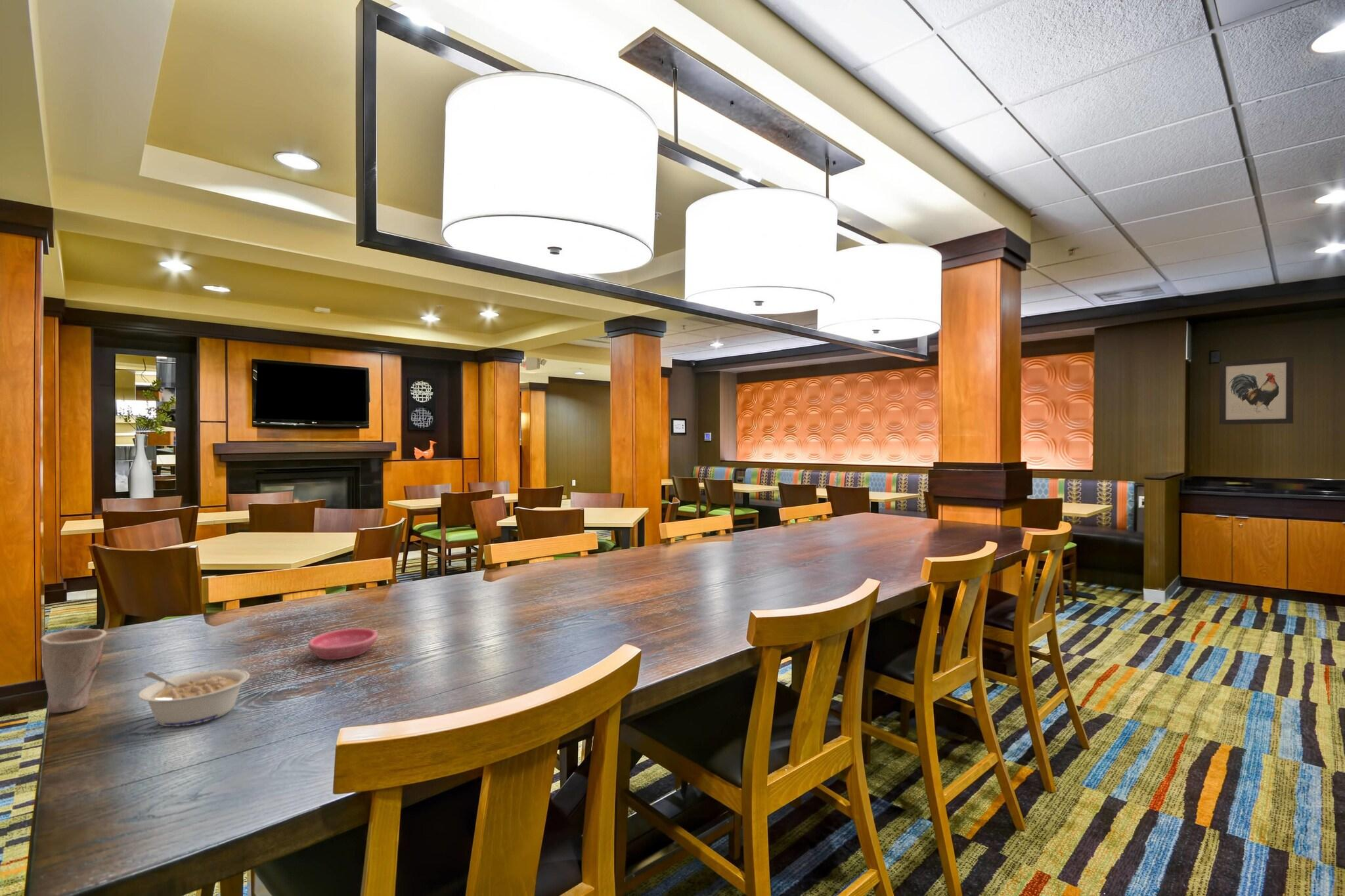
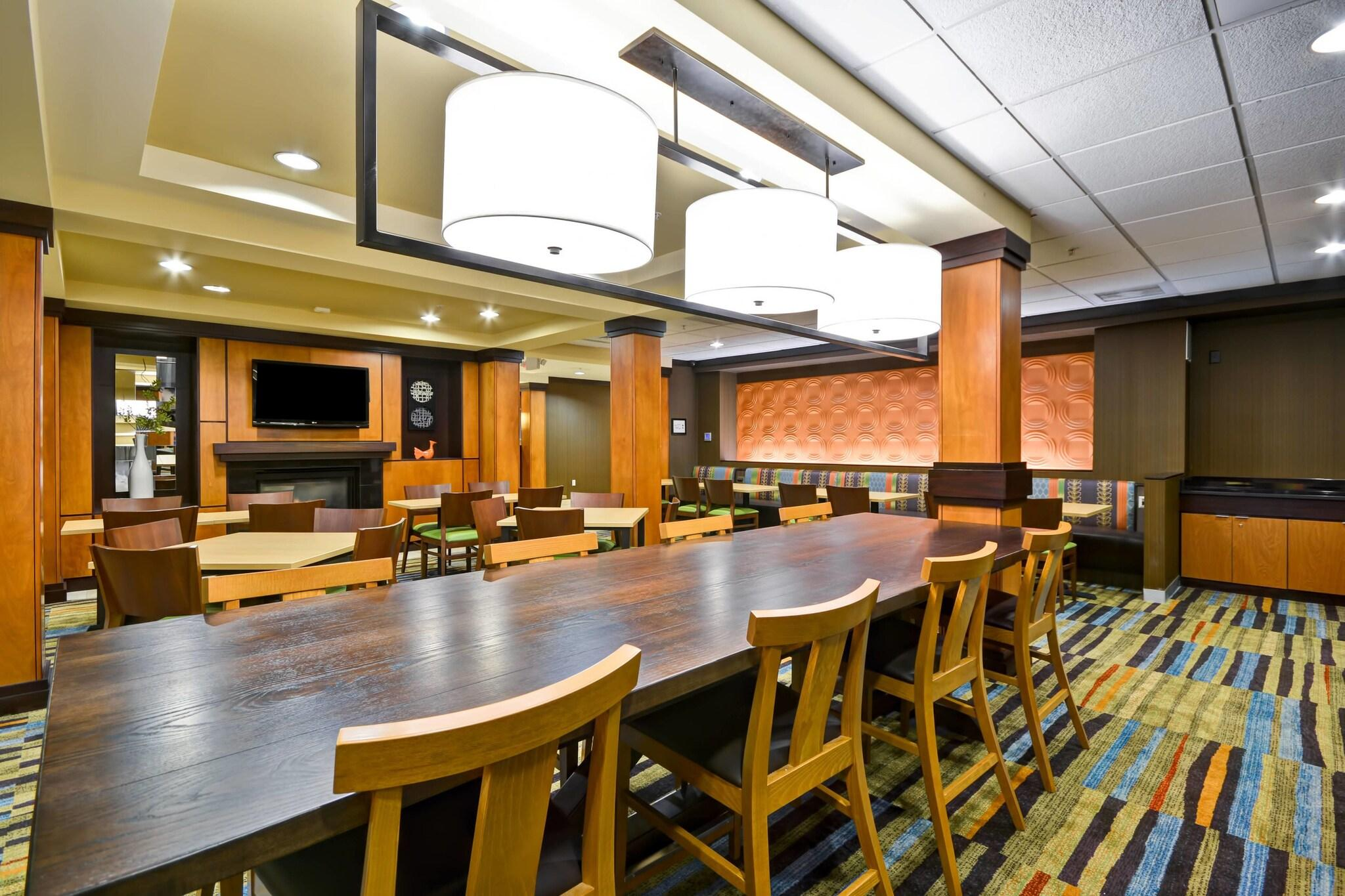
- legume [137,669,251,727]
- saucer [307,628,378,660]
- cup [40,628,108,714]
- wall art [1219,356,1294,425]
